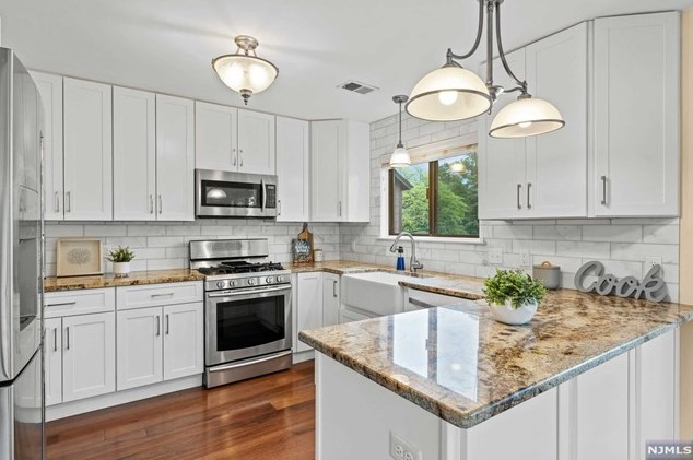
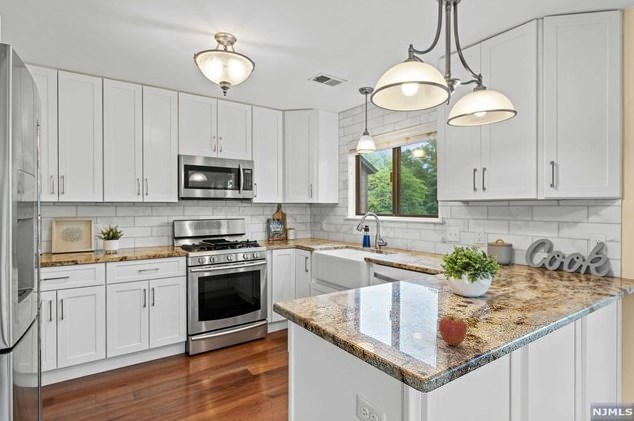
+ fruit [438,311,468,347]
